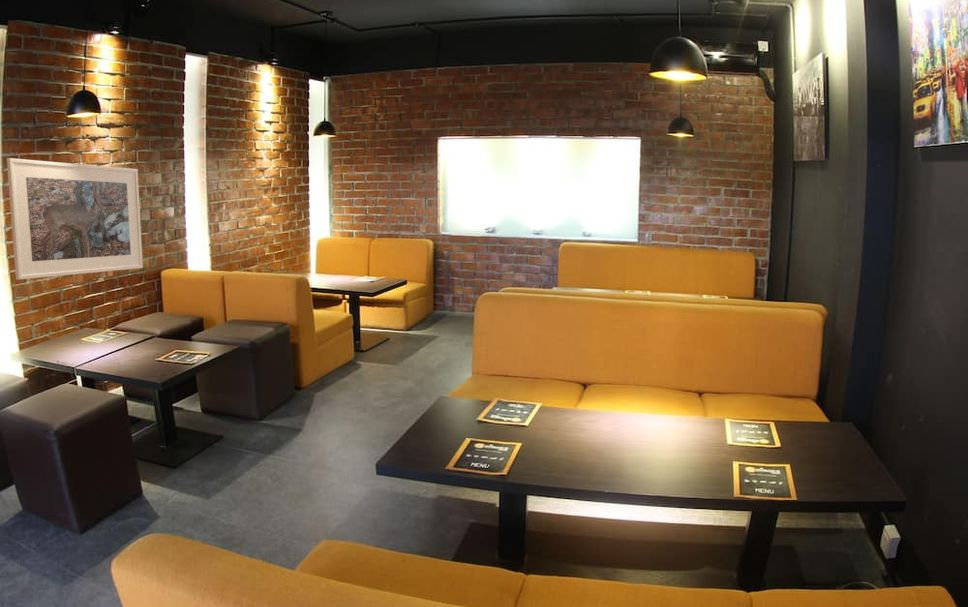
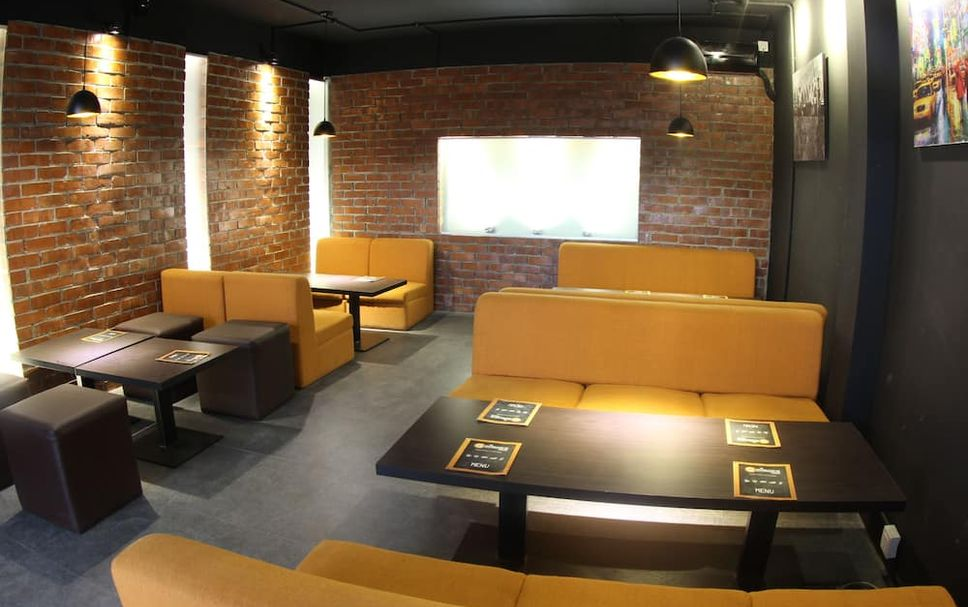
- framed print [6,157,144,281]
